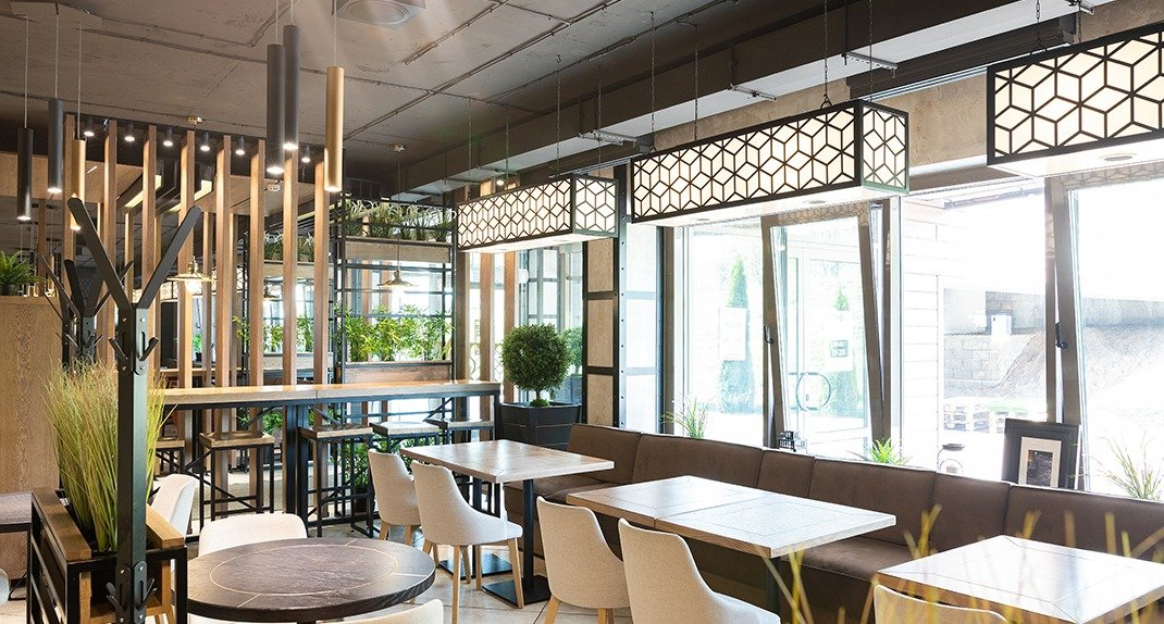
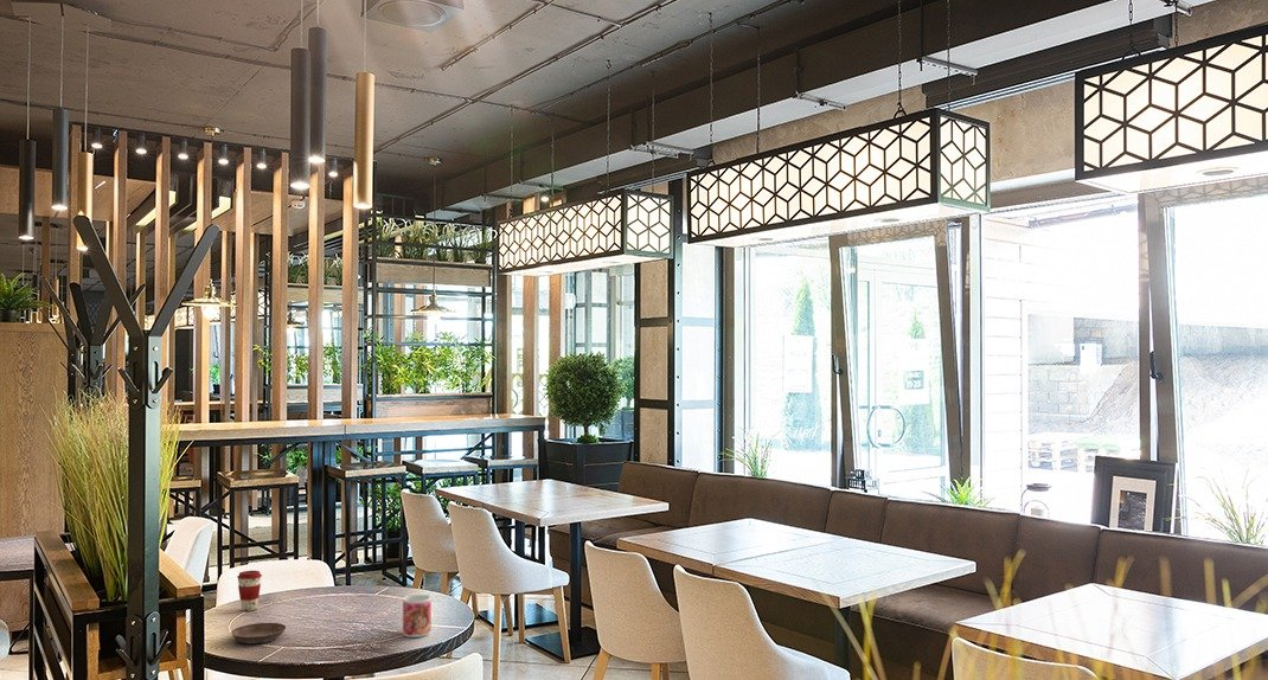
+ coffee cup [236,570,263,612]
+ mug [402,594,433,639]
+ saucer [230,622,287,644]
